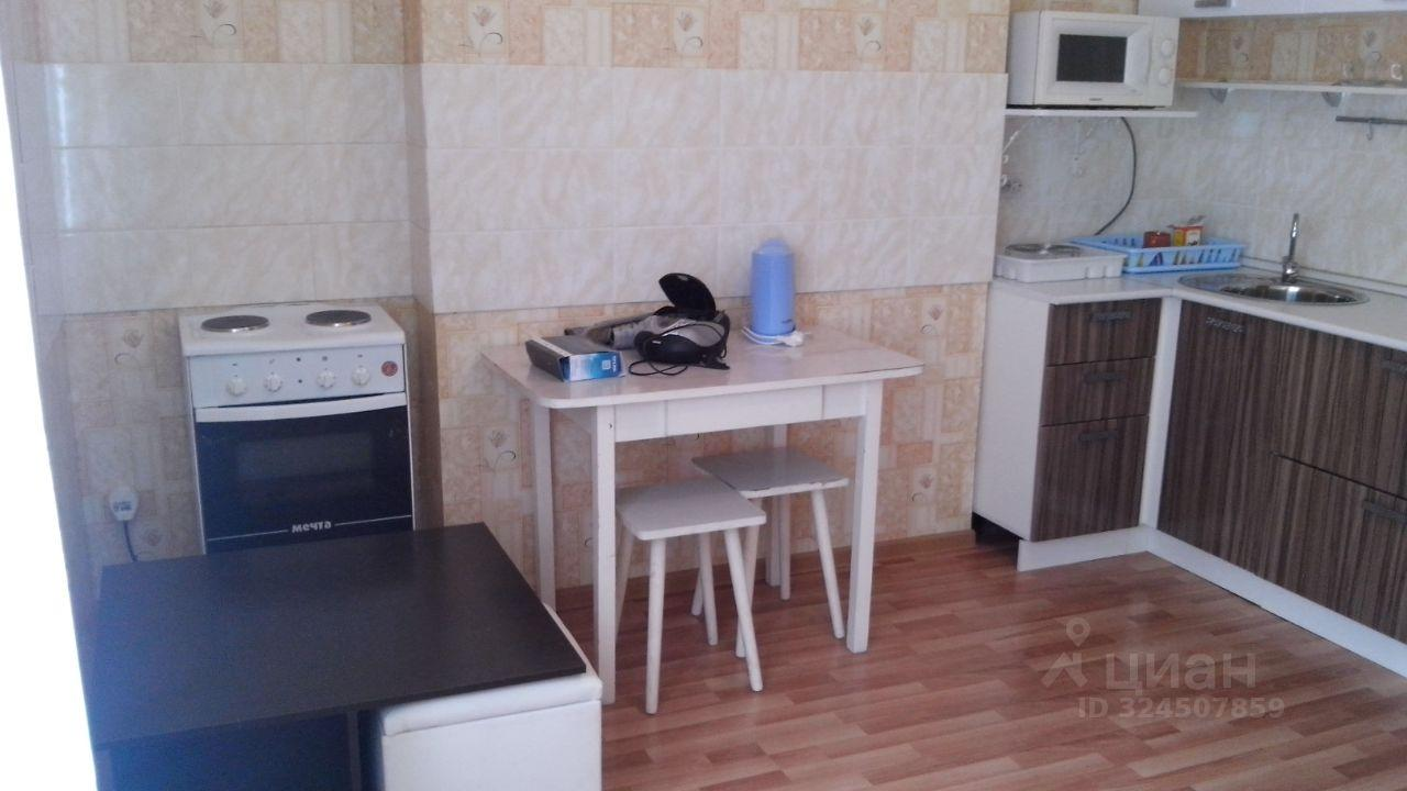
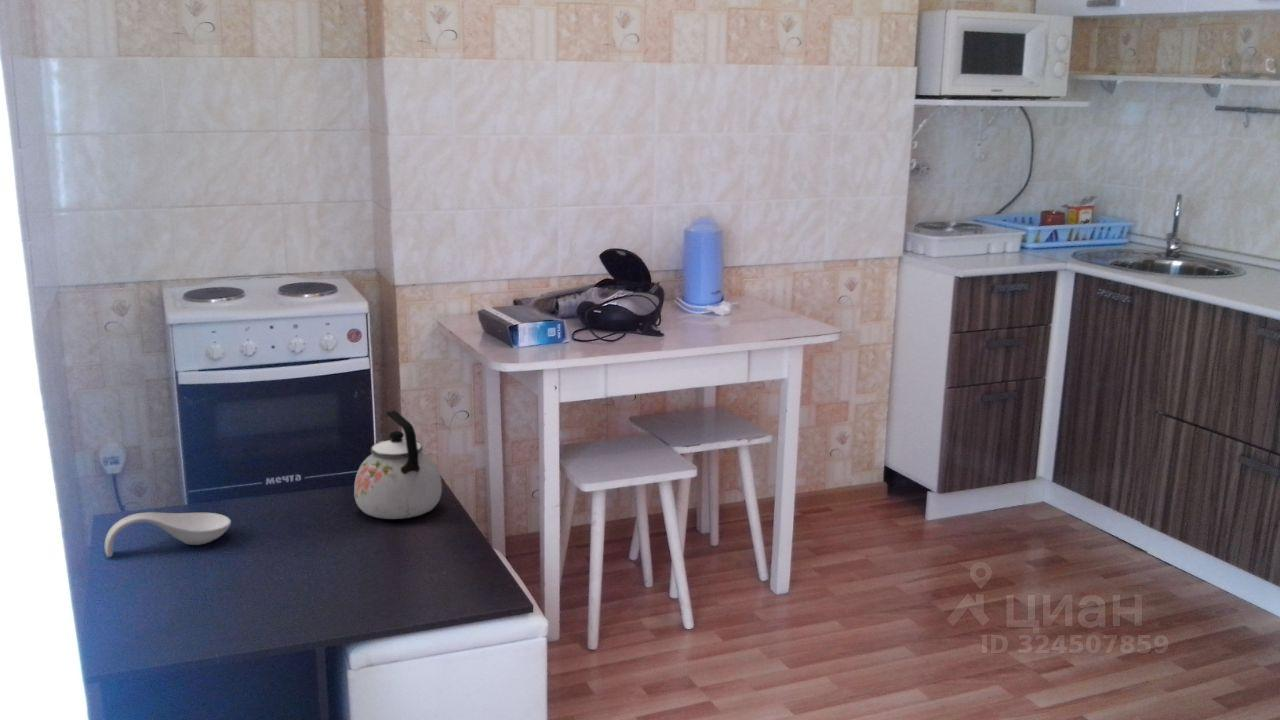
+ spoon rest [104,511,232,558]
+ kettle [353,409,443,520]
